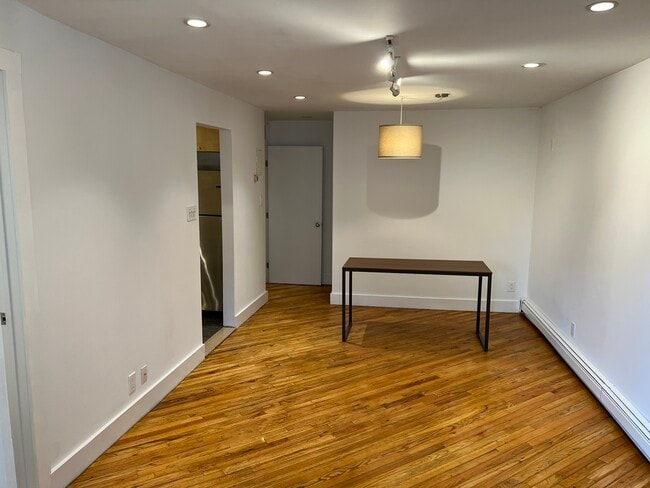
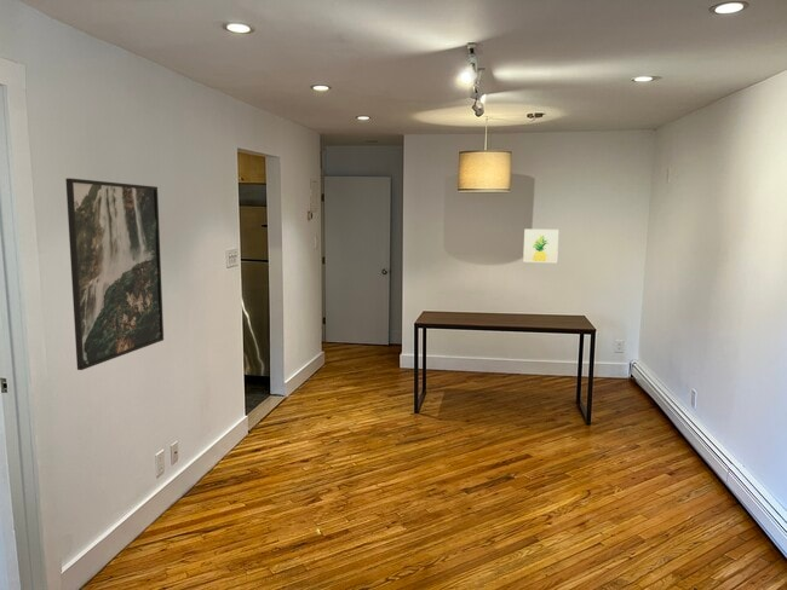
+ wall art [522,229,559,264]
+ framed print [64,178,165,371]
